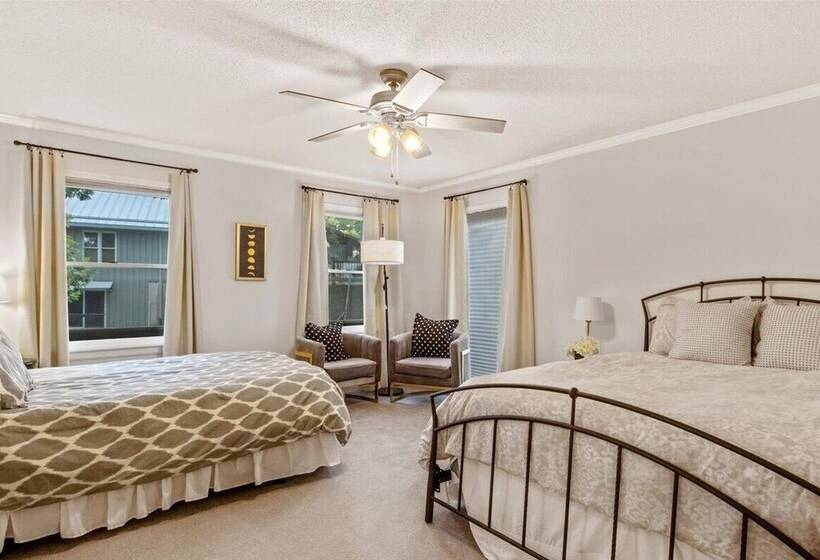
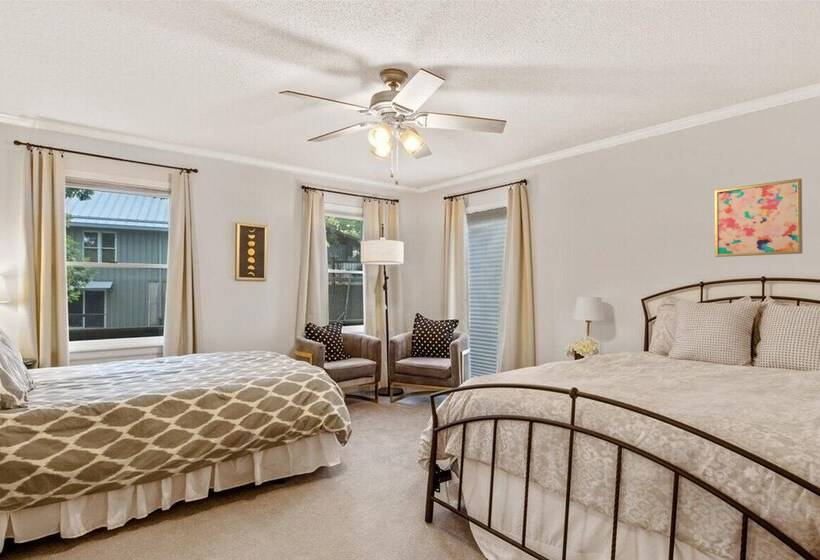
+ wall art [714,178,803,258]
